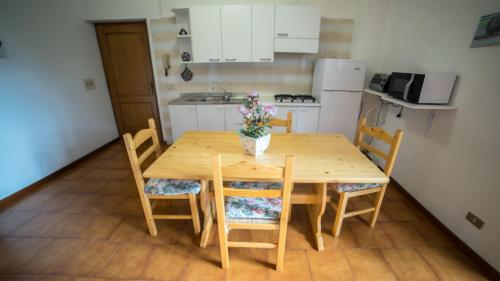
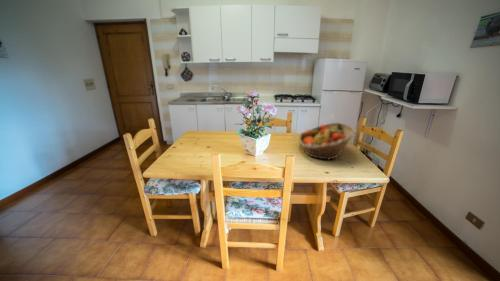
+ fruit basket [297,122,357,161]
